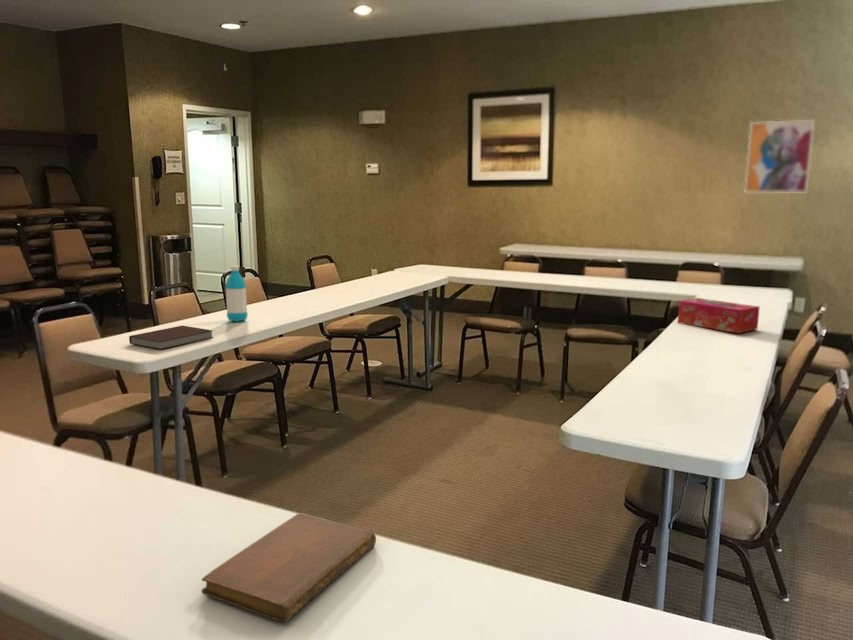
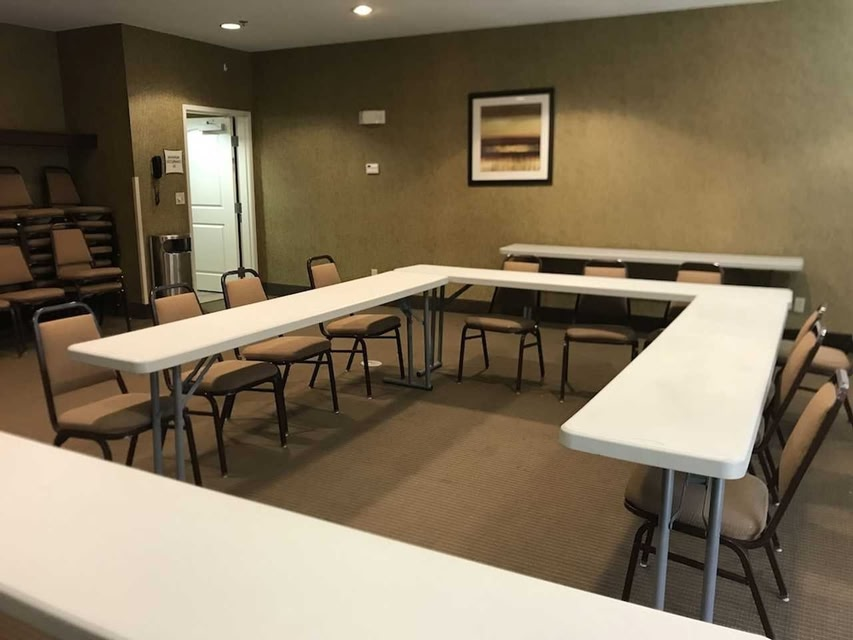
- wall art [744,119,815,193]
- notebook [201,512,377,624]
- water bottle [224,265,249,323]
- tissue box [677,297,761,334]
- notebook [128,325,215,351]
